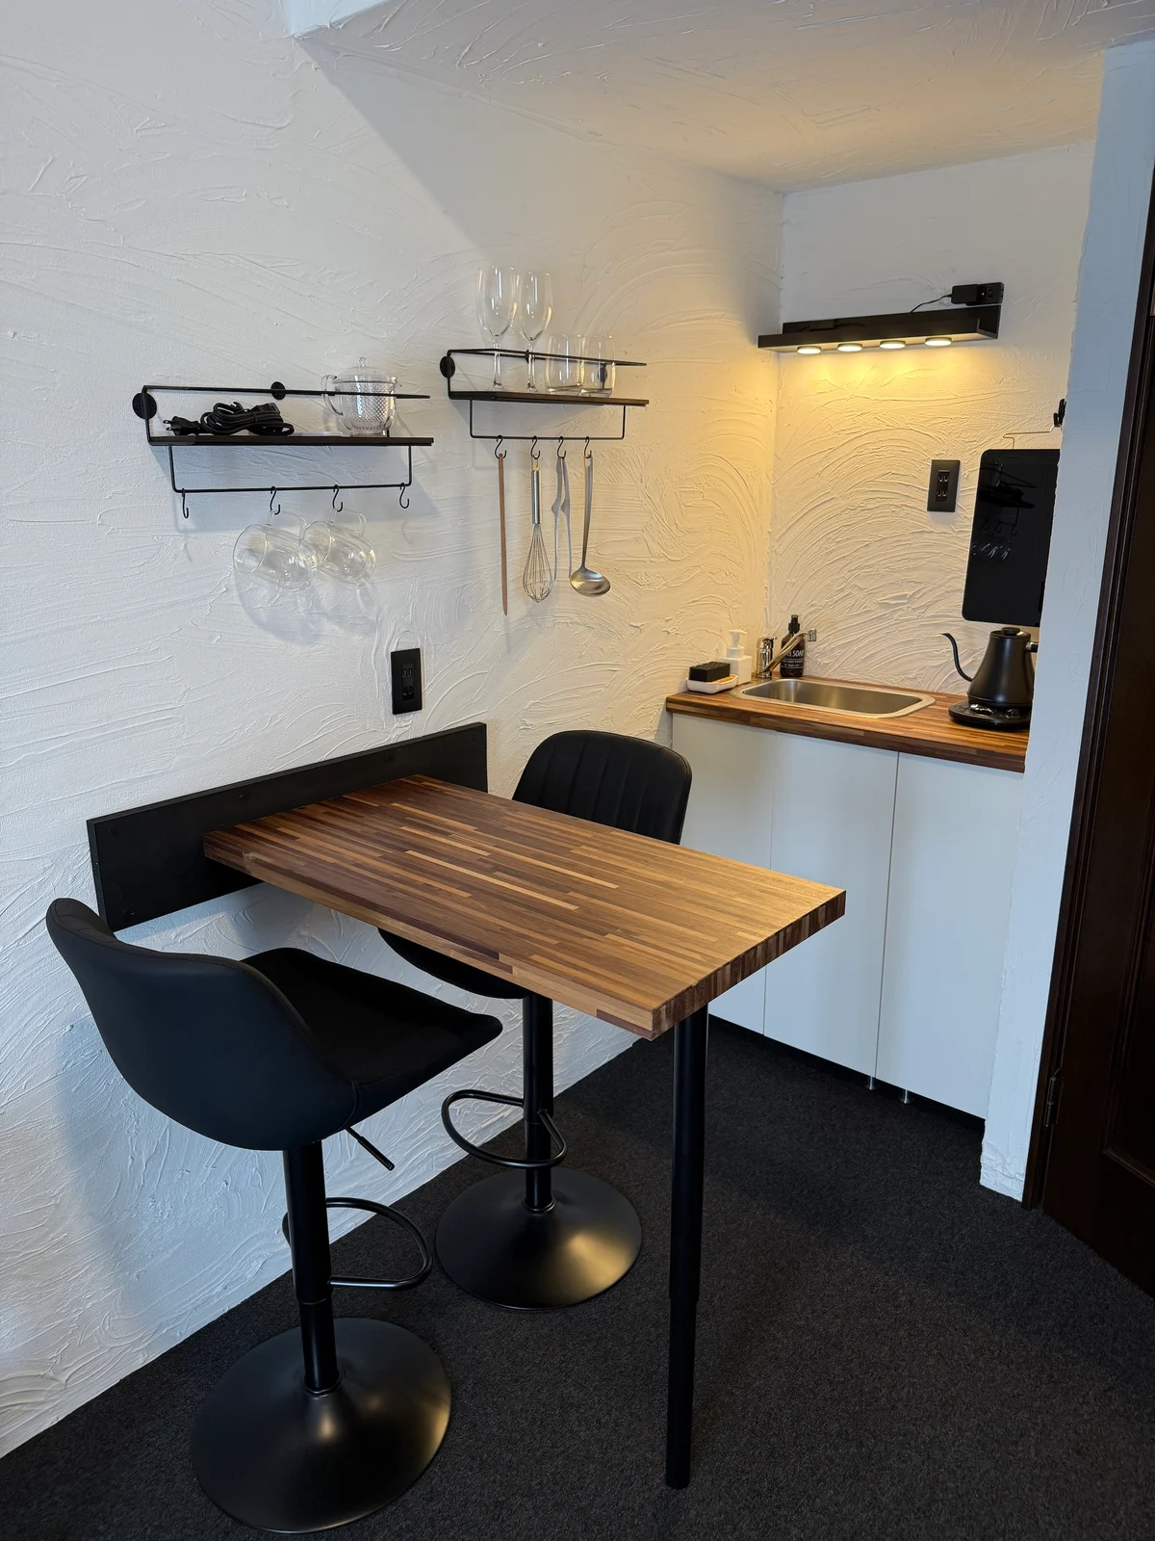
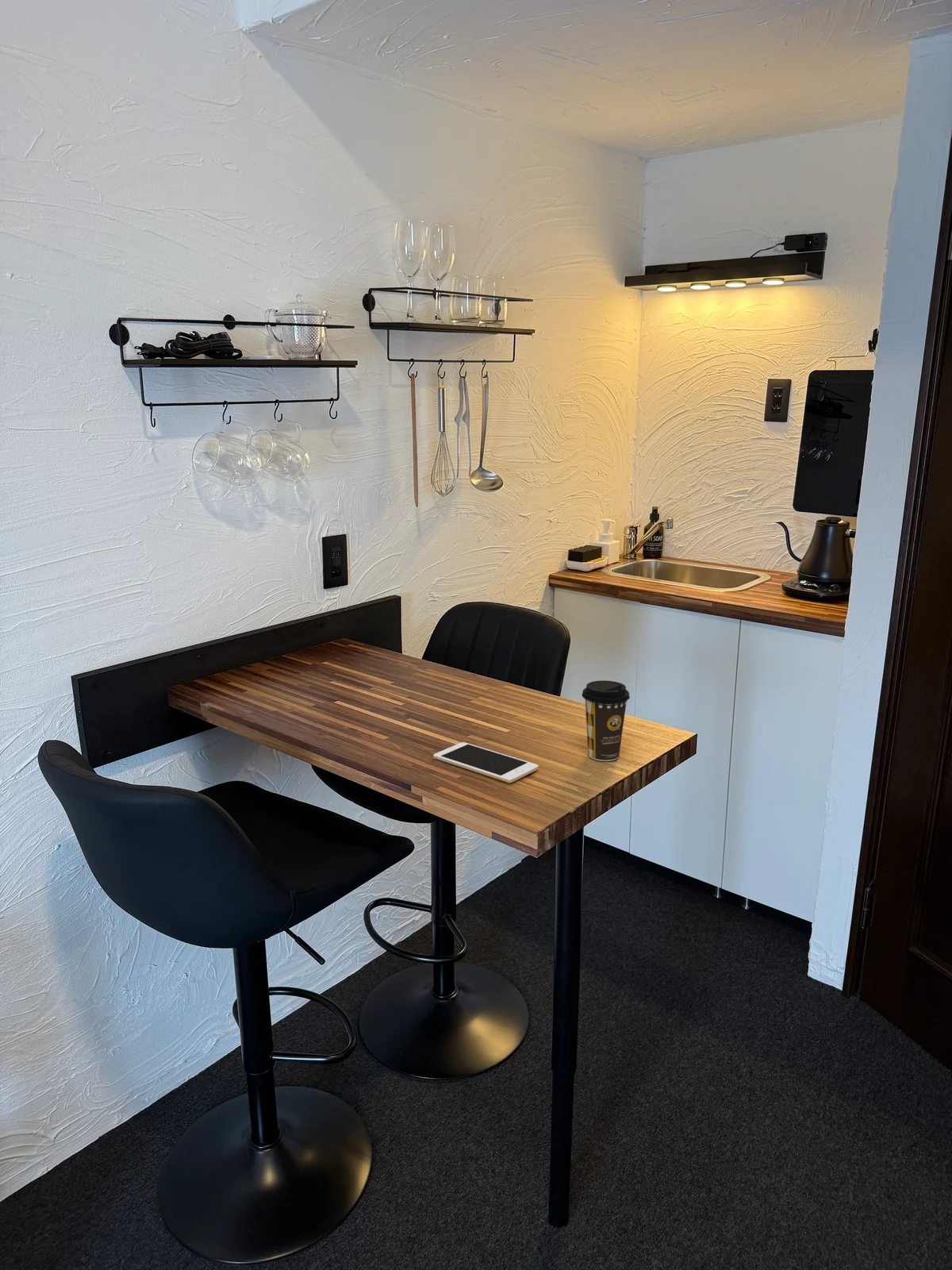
+ coffee cup [582,679,631,762]
+ cell phone [432,741,539,783]
